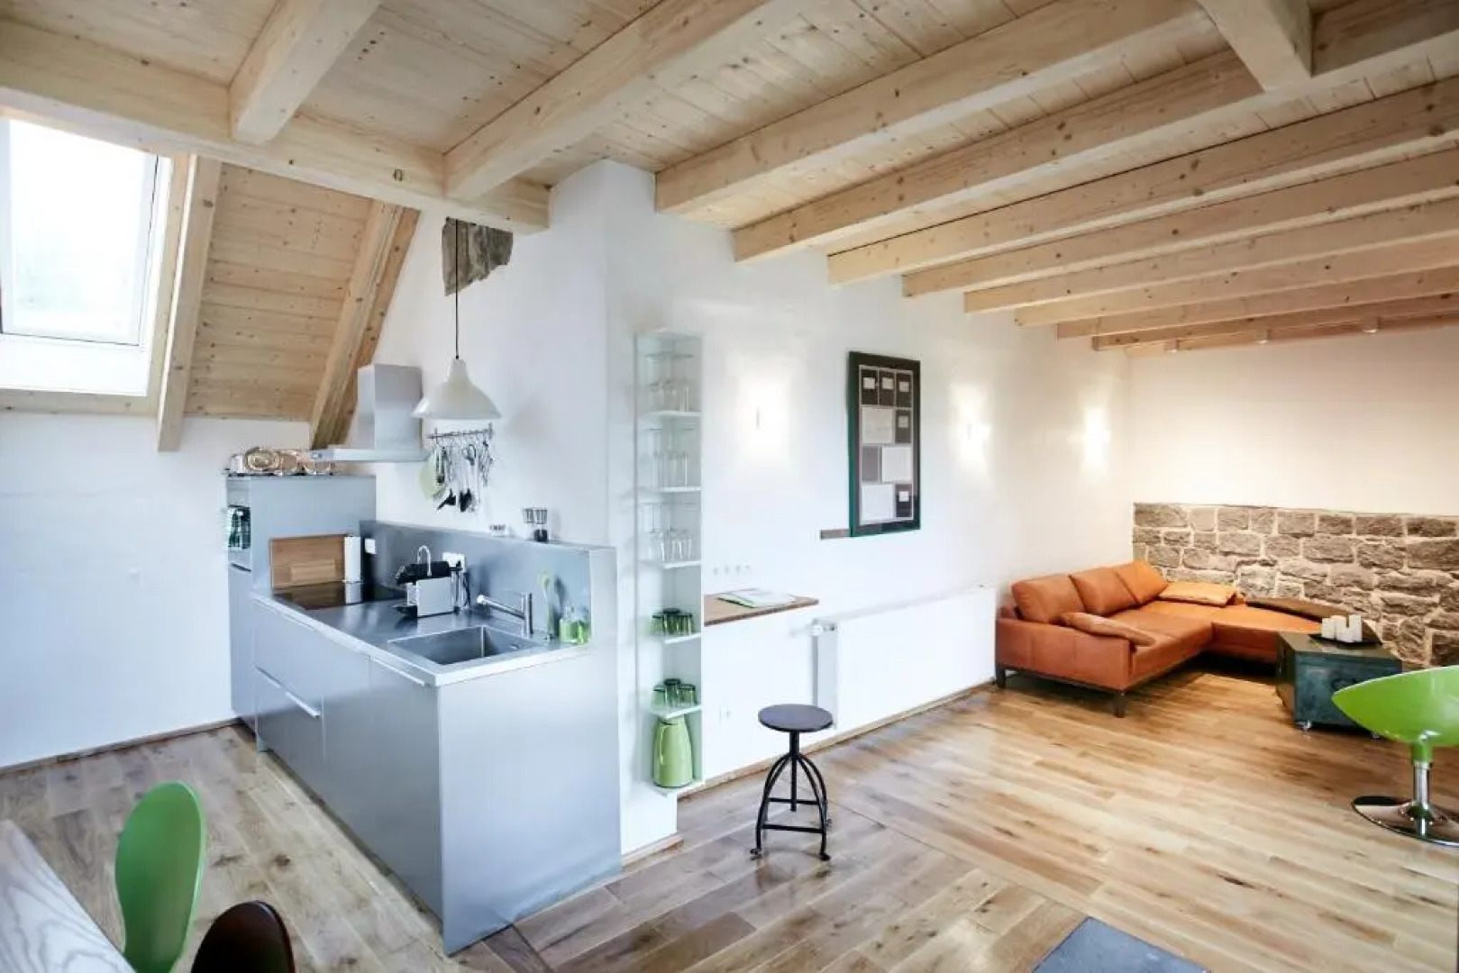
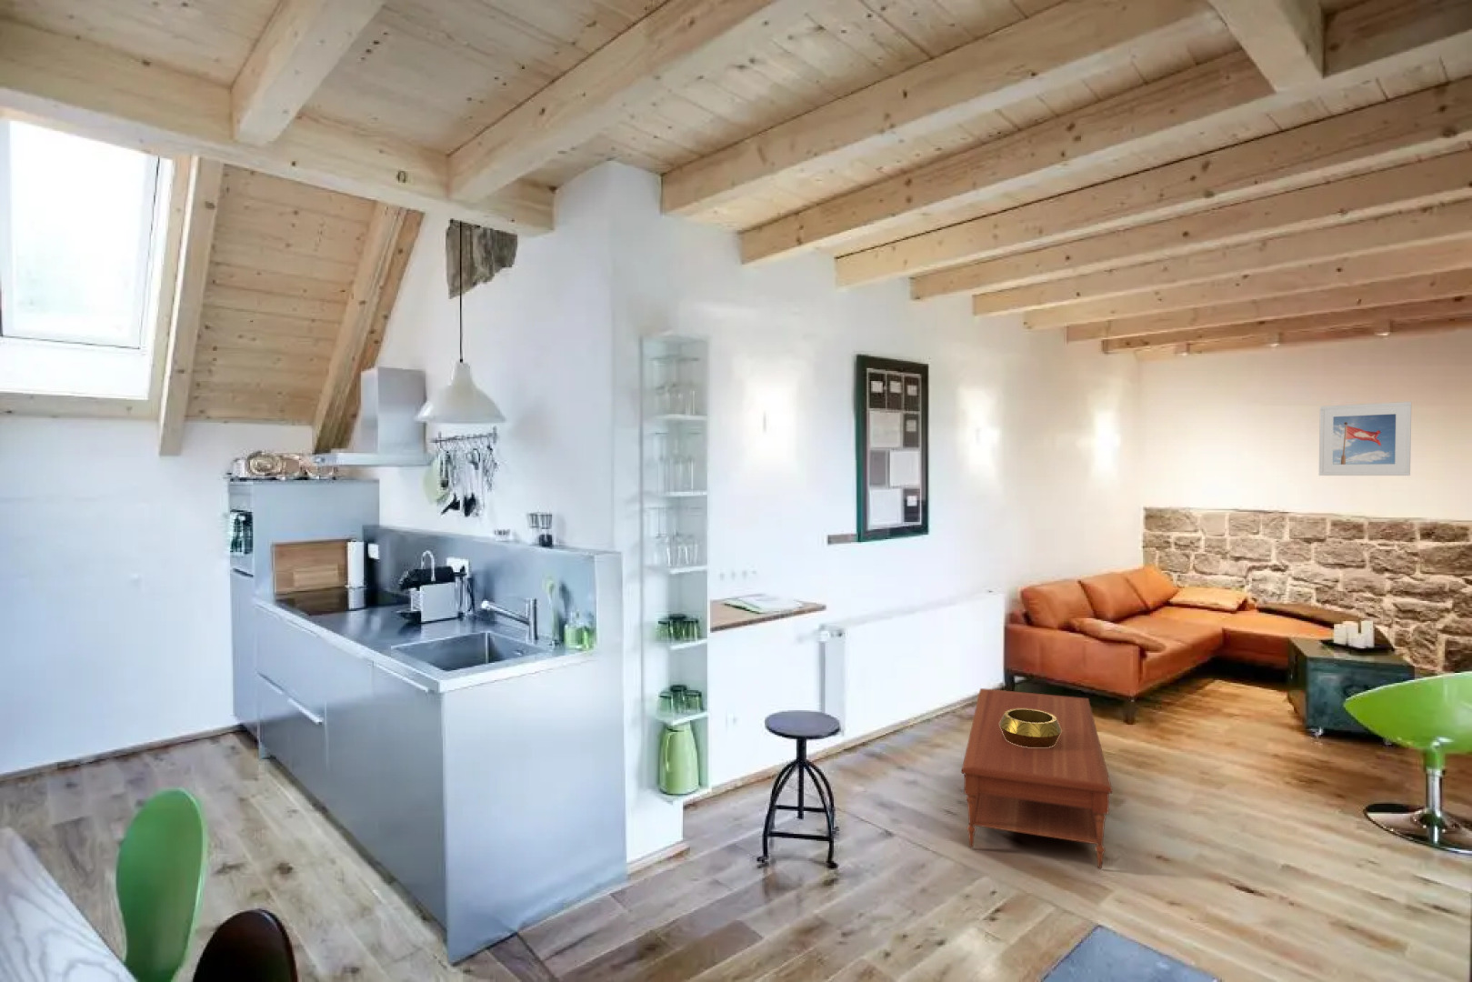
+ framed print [1319,401,1412,477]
+ decorative bowl [1000,708,1062,747]
+ coffee table [961,687,1112,869]
